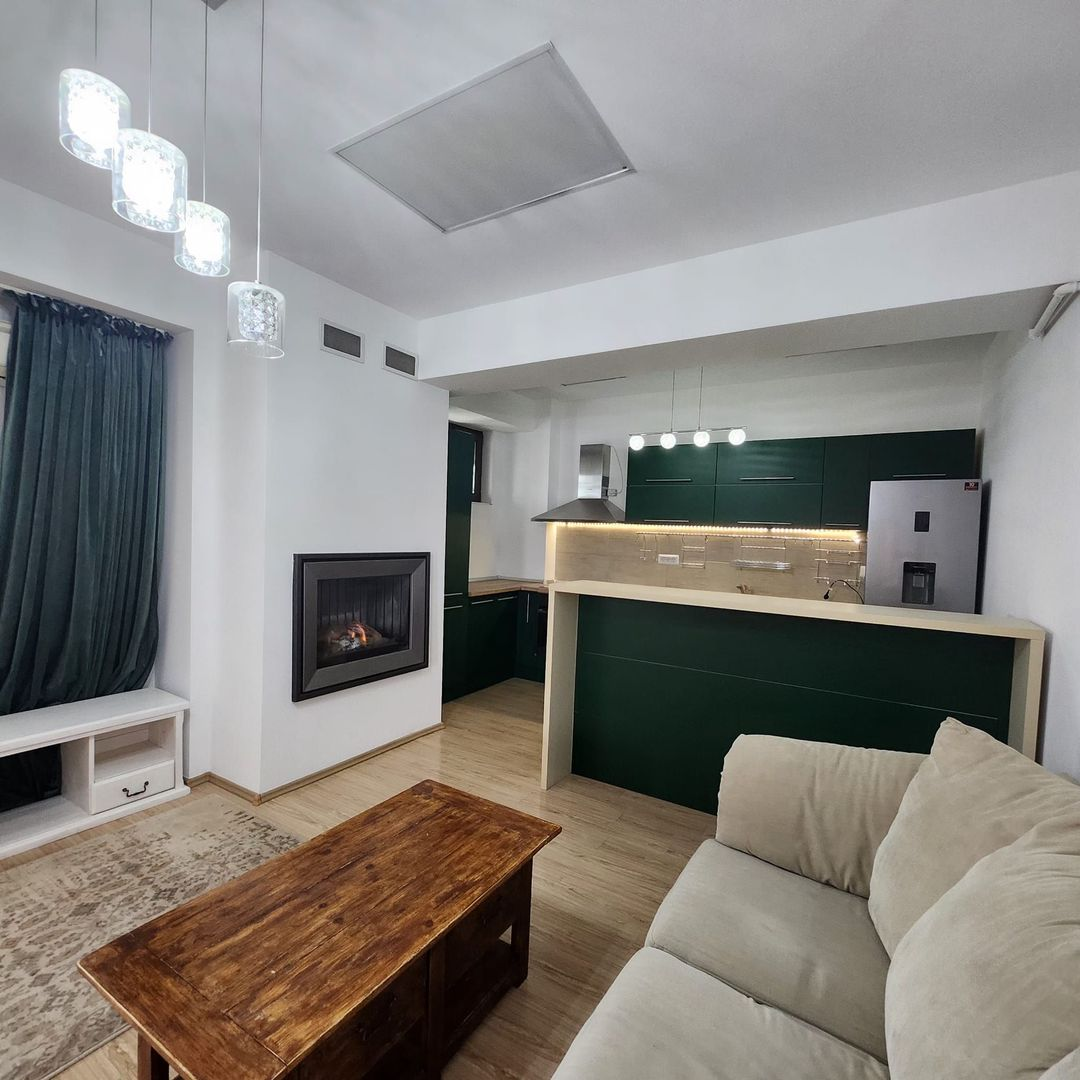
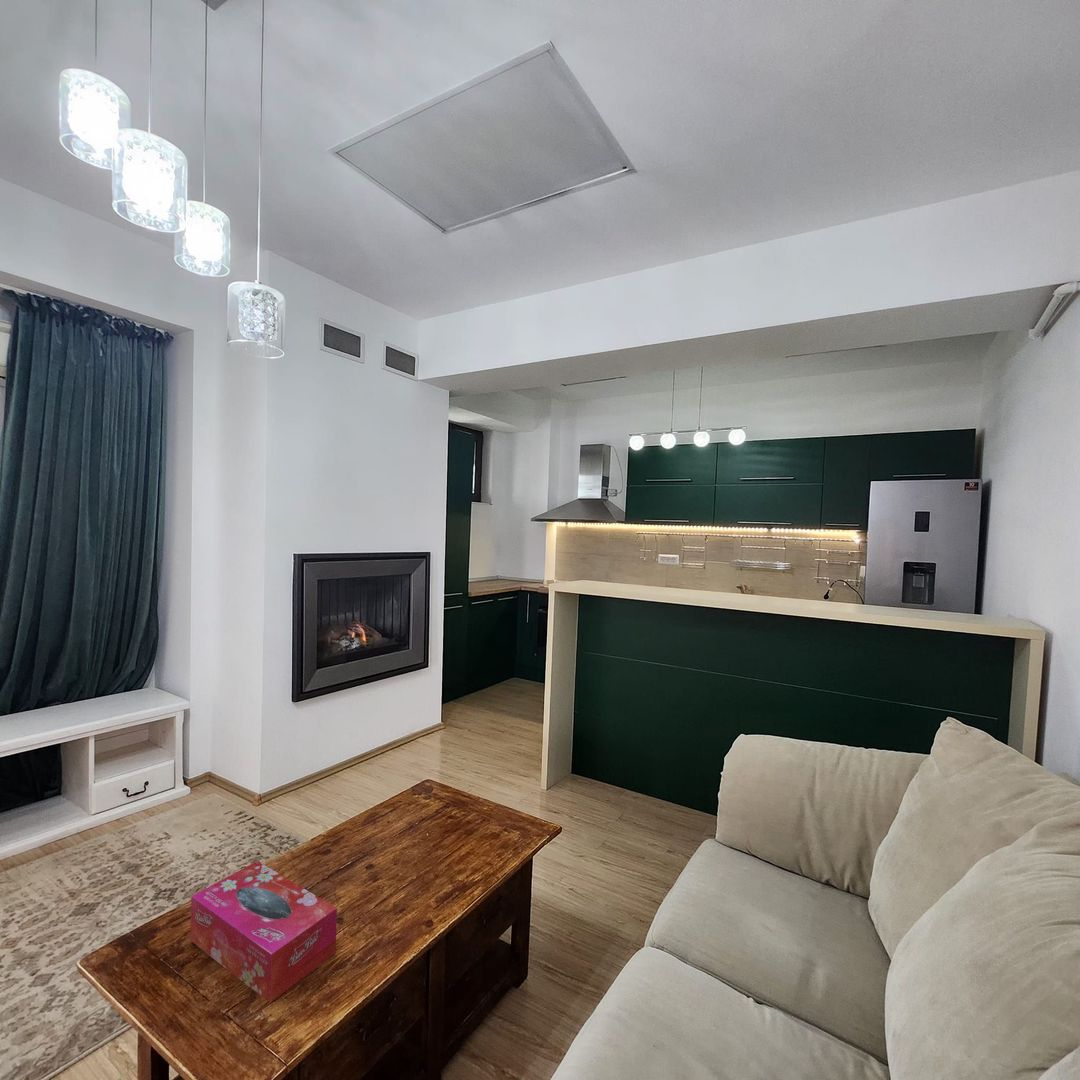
+ tissue box [189,860,338,1003]
